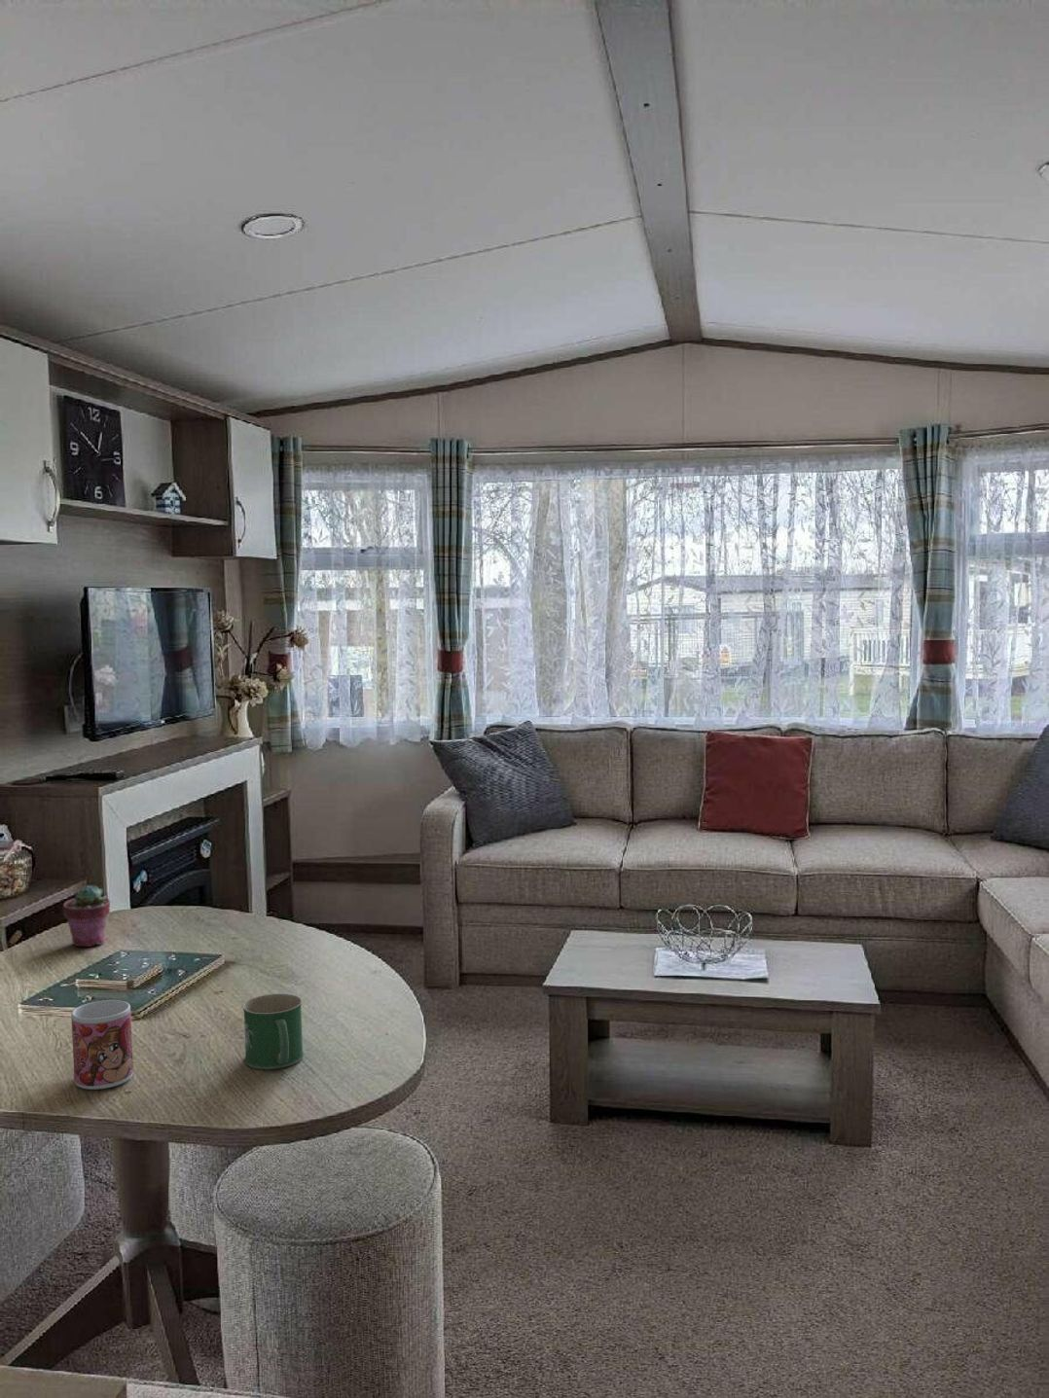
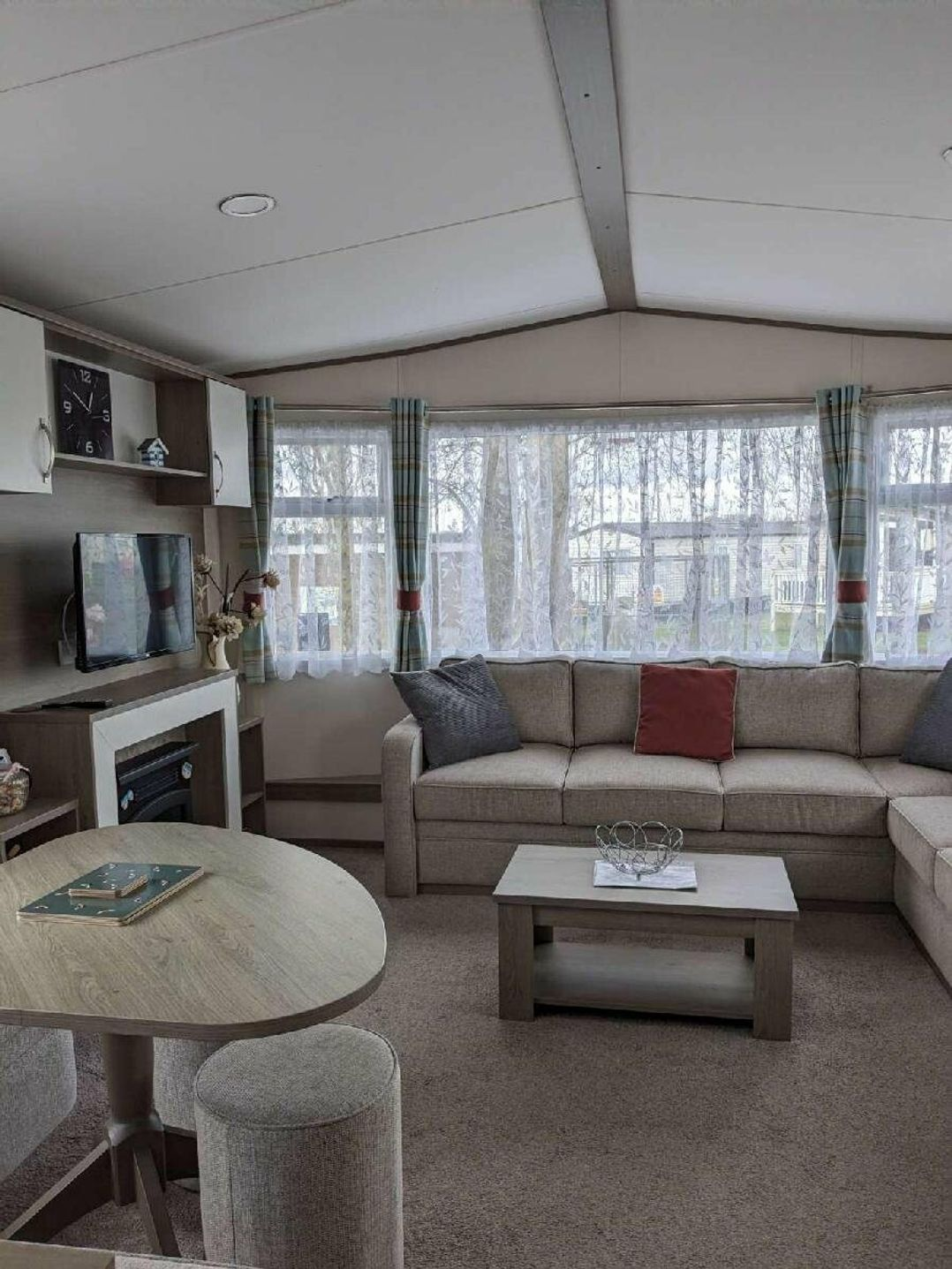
- mug [241,993,304,1070]
- mug [71,999,134,1091]
- potted succulent [63,885,112,947]
